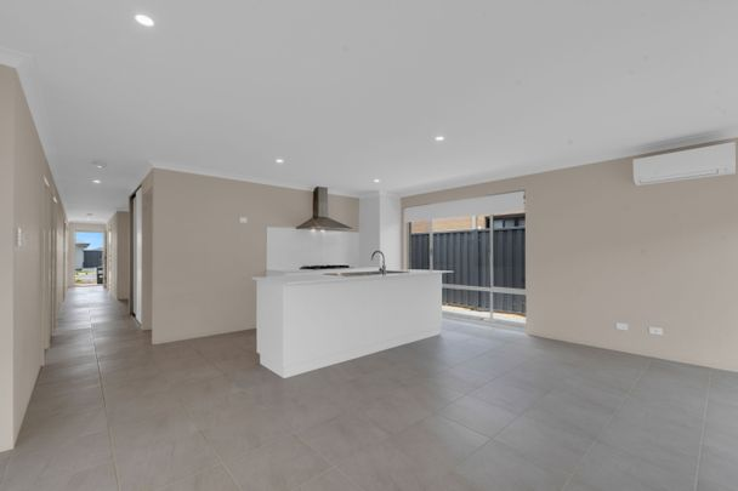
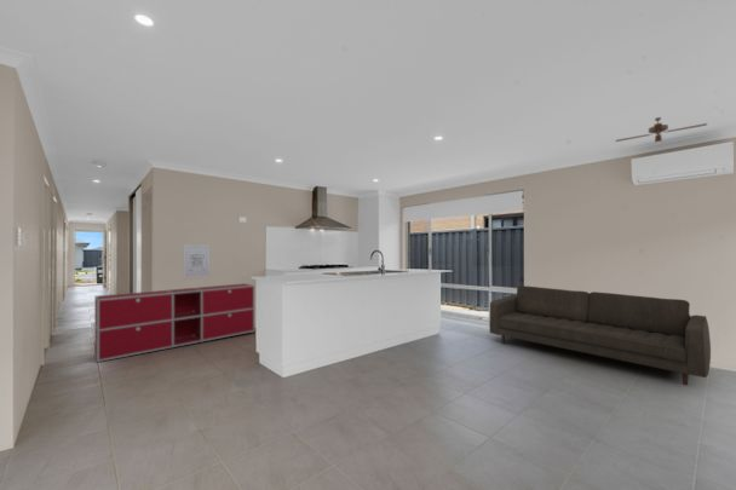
+ storage cabinet [93,282,257,364]
+ wall art [183,243,211,279]
+ sofa [488,284,712,386]
+ ceiling fan [615,116,708,143]
